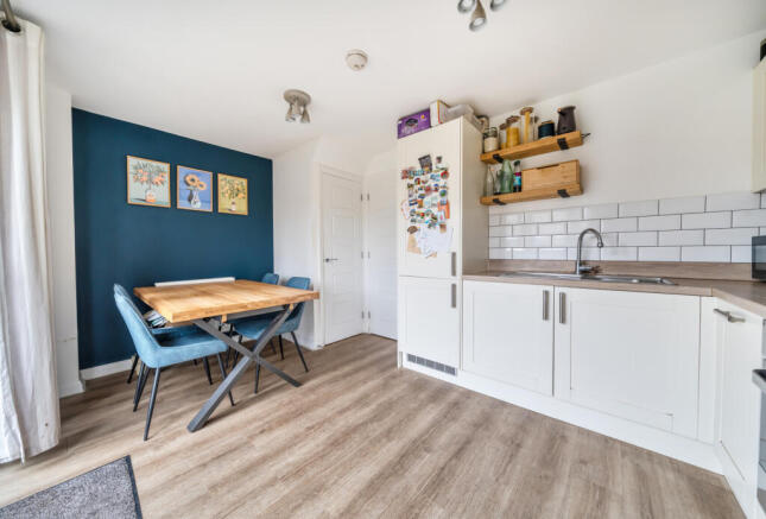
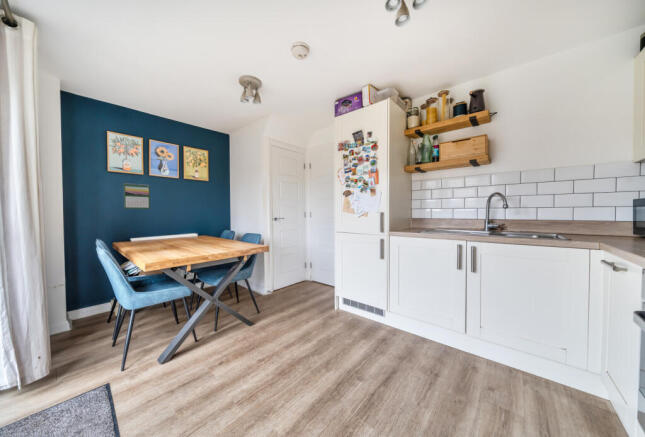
+ calendar [123,182,151,210]
